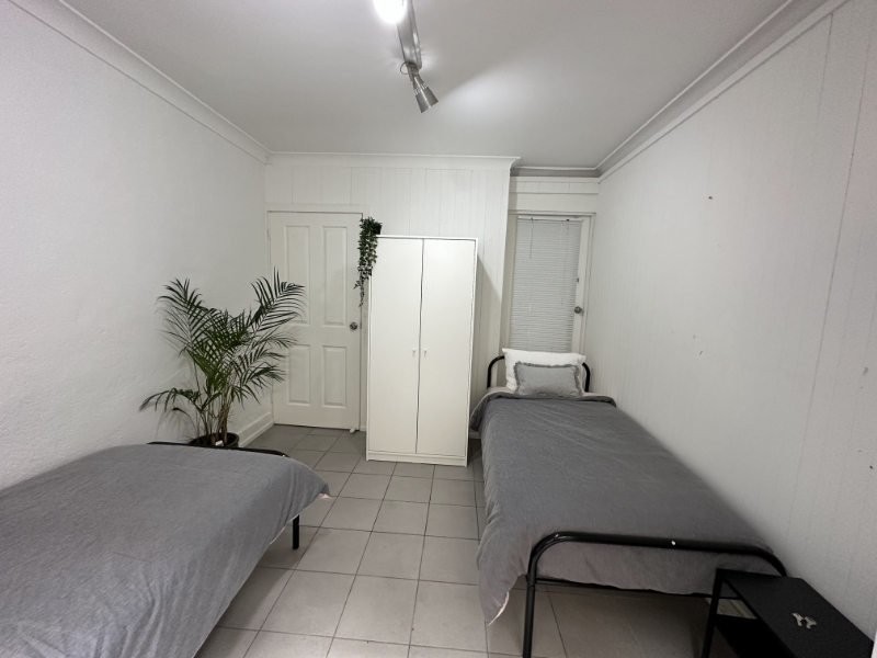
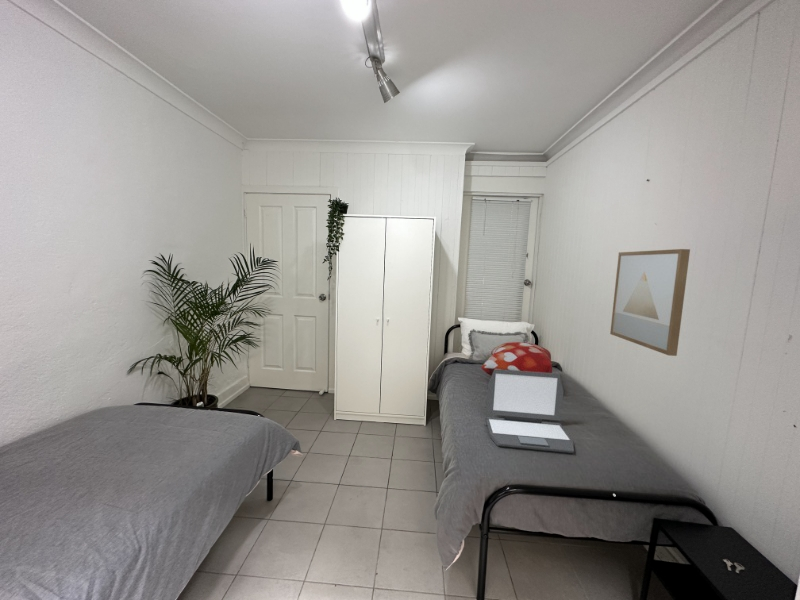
+ decorative pillow [481,341,553,377]
+ laptop [485,369,575,454]
+ wall art [609,248,691,357]
